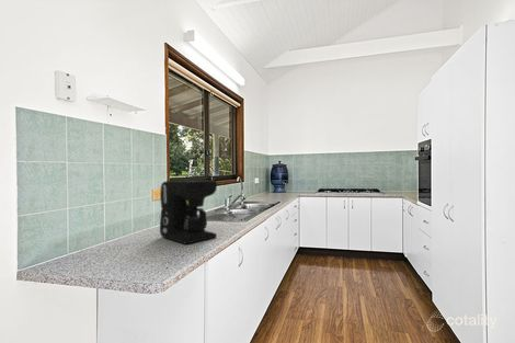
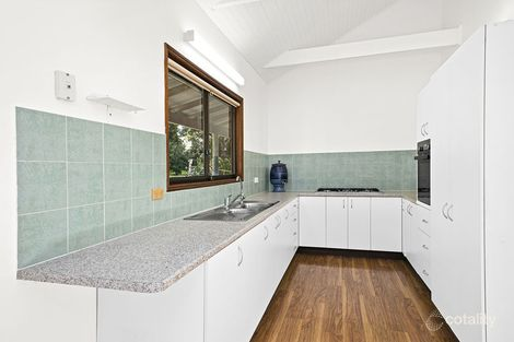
- coffee maker [159,180,218,245]
